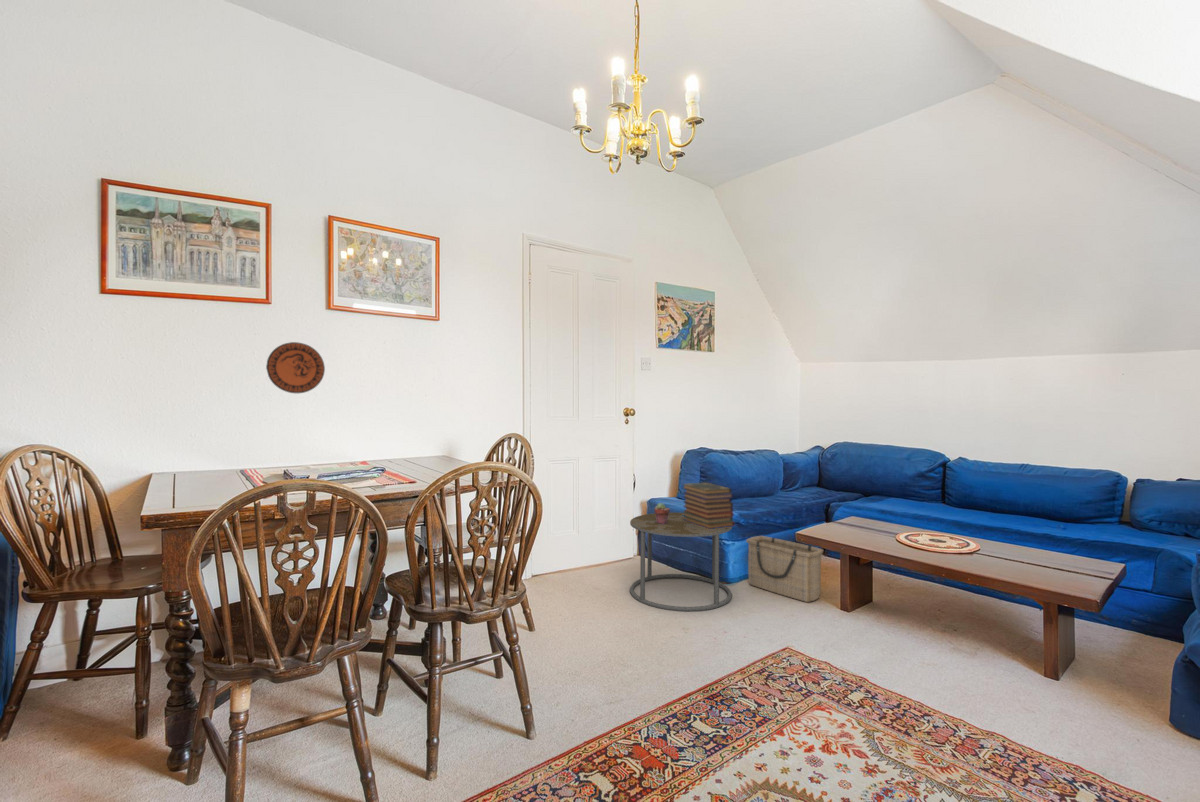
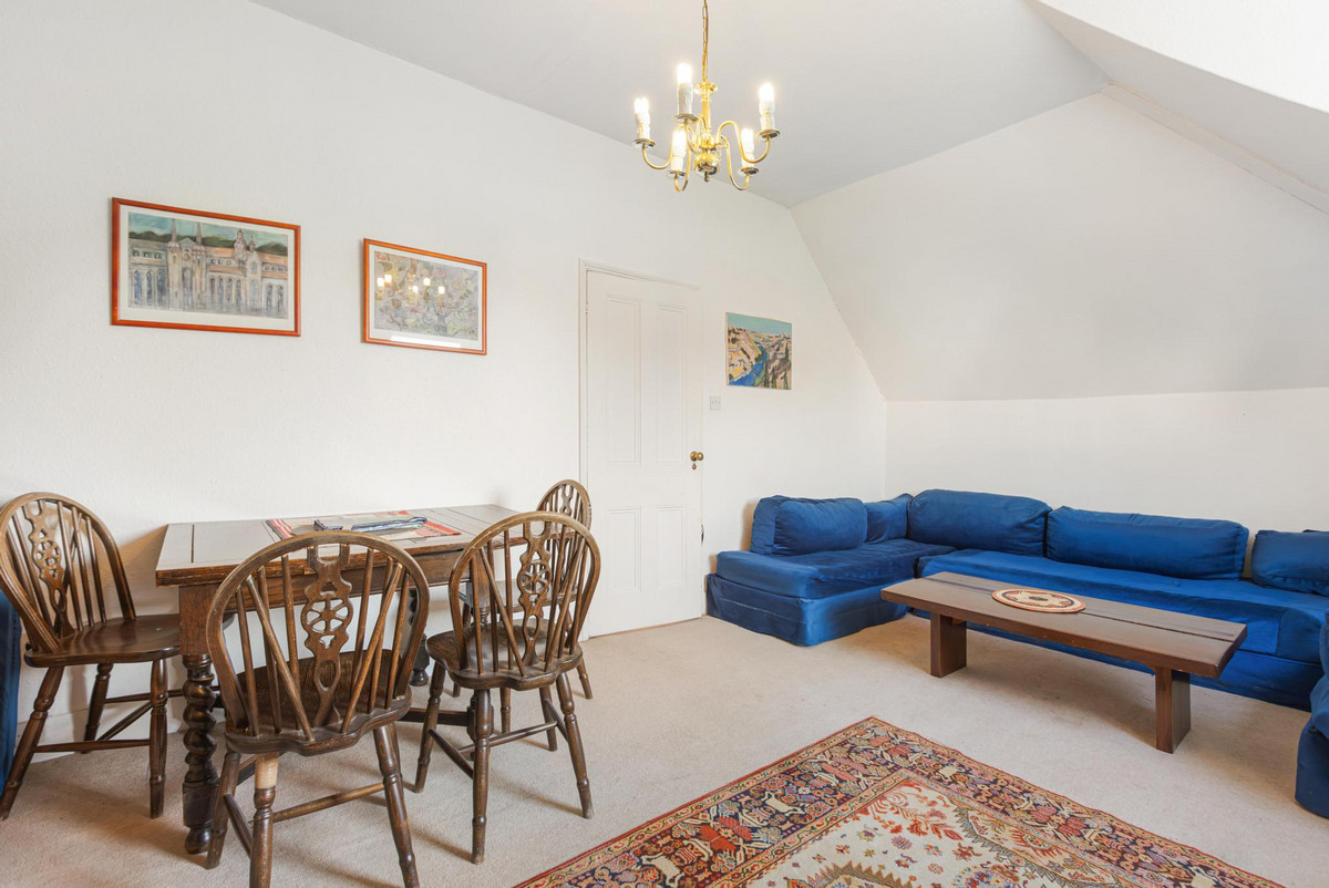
- book stack [681,482,736,529]
- basket [745,535,825,603]
- potted succulent [653,502,671,524]
- decorative plate [265,341,326,394]
- side table [629,512,733,612]
